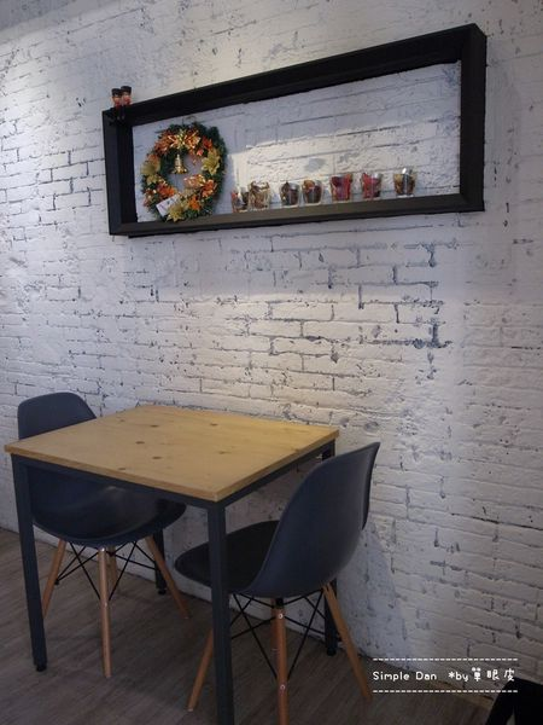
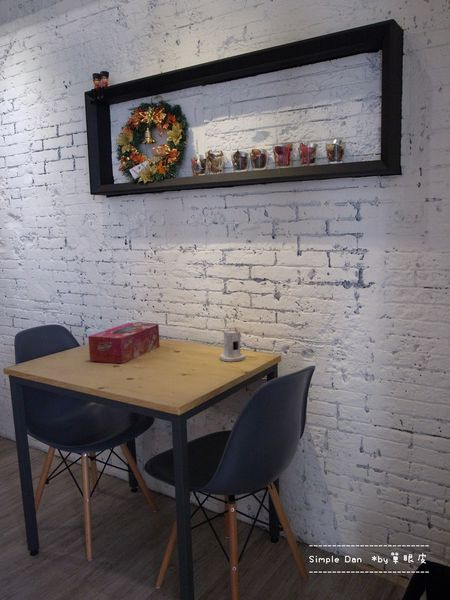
+ candle [219,326,246,362]
+ tissue box [87,322,161,364]
